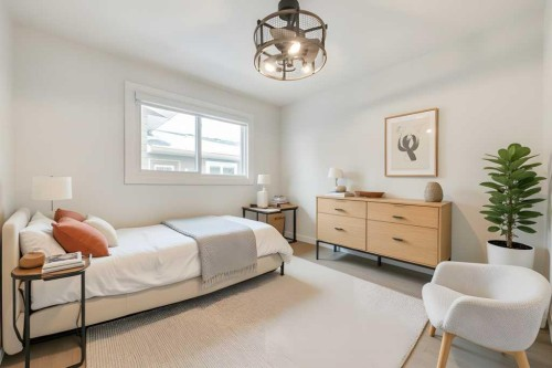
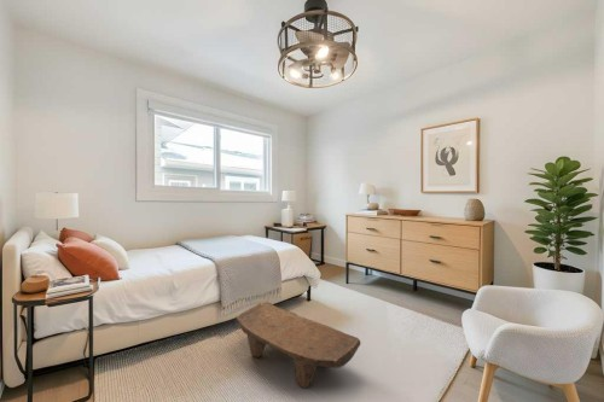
+ bench [234,301,361,389]
